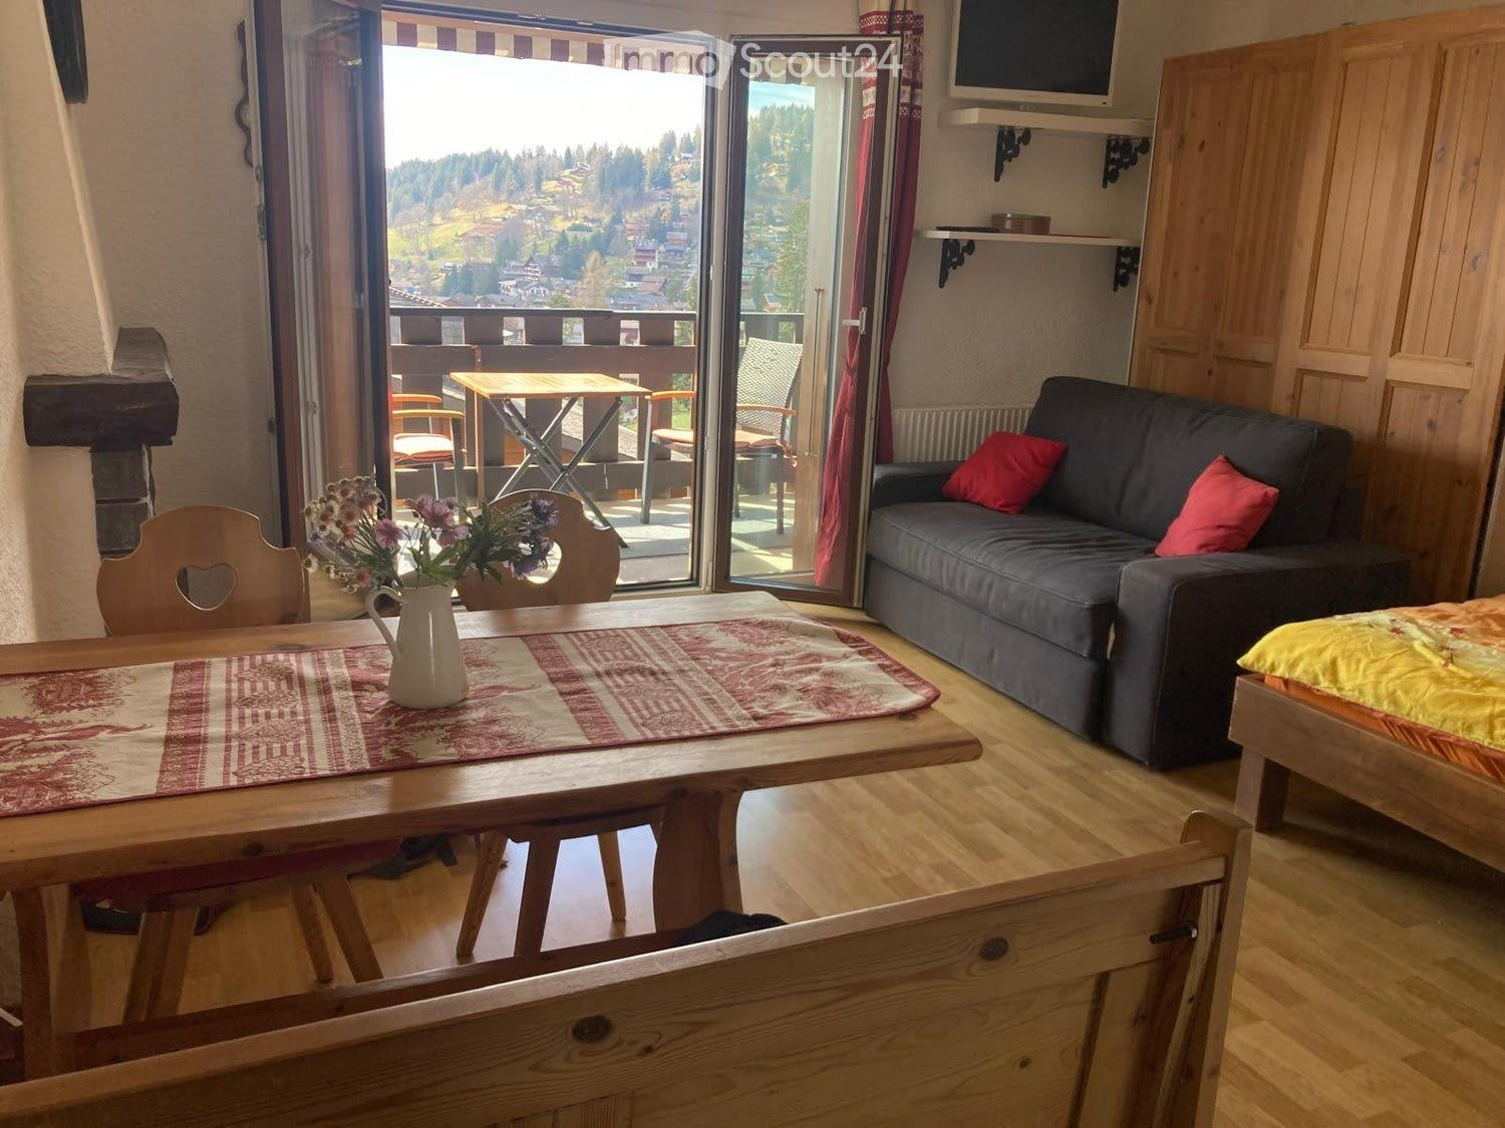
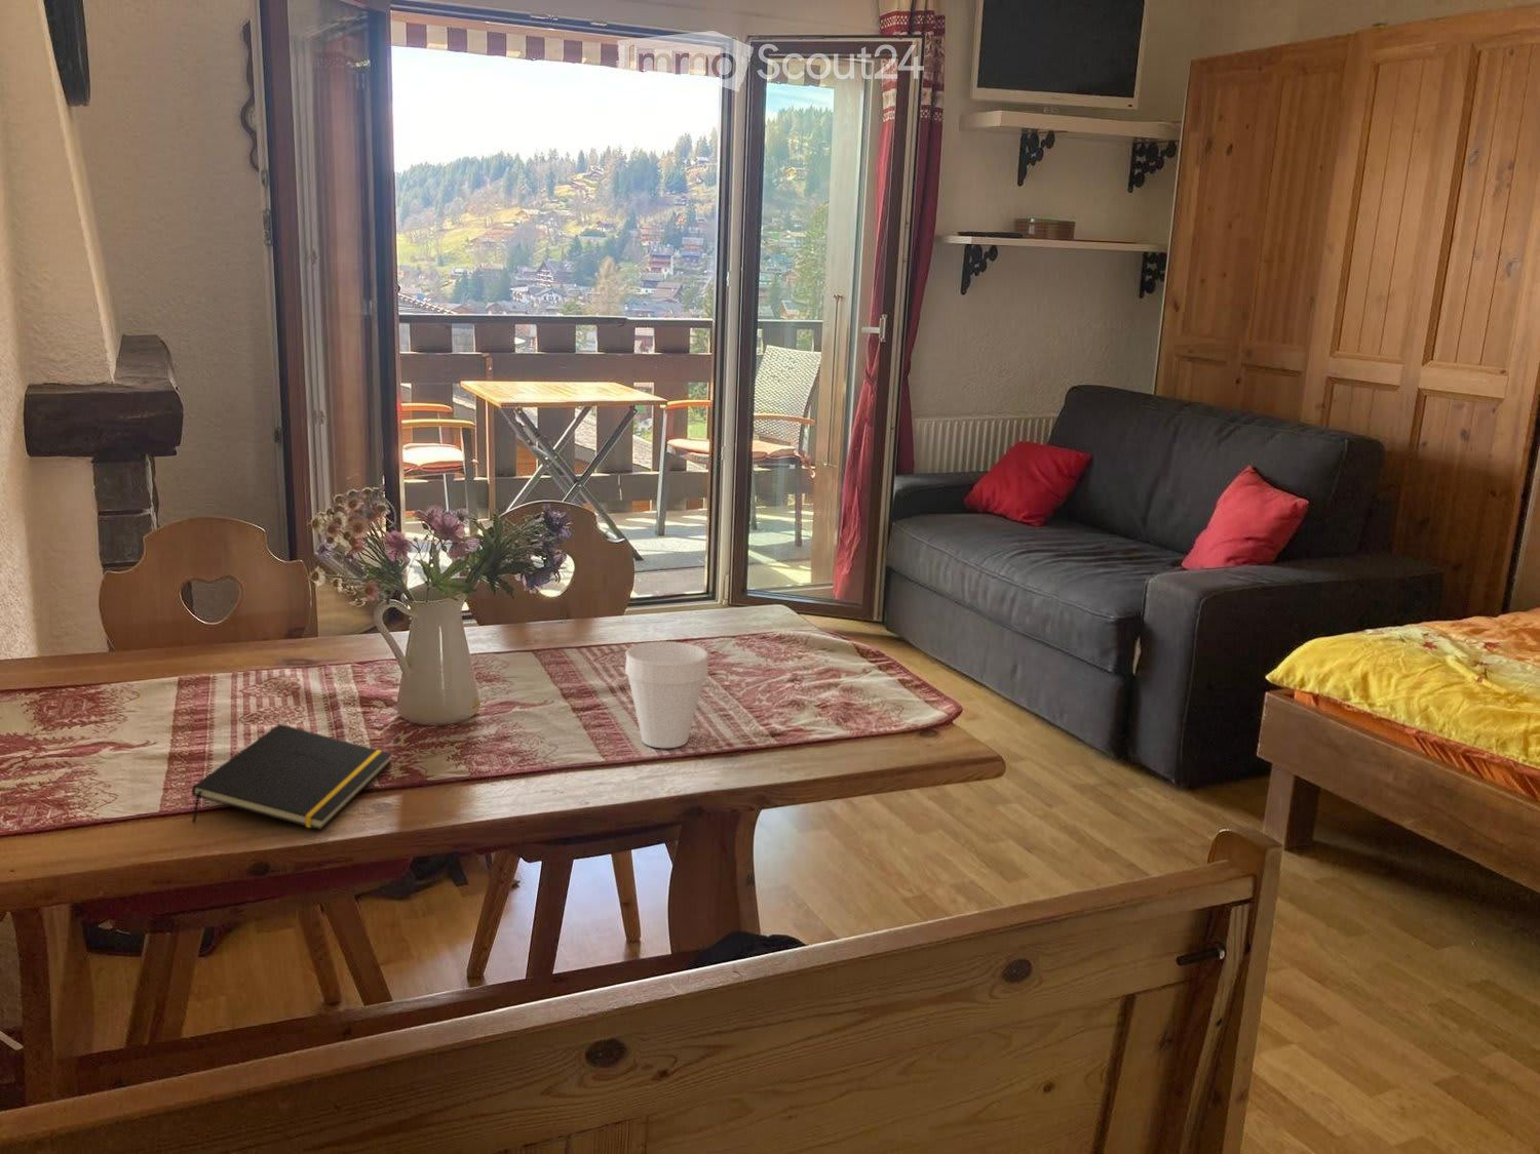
+ cup [624,641,709,749]
+ notepad [190,724,393,830]
